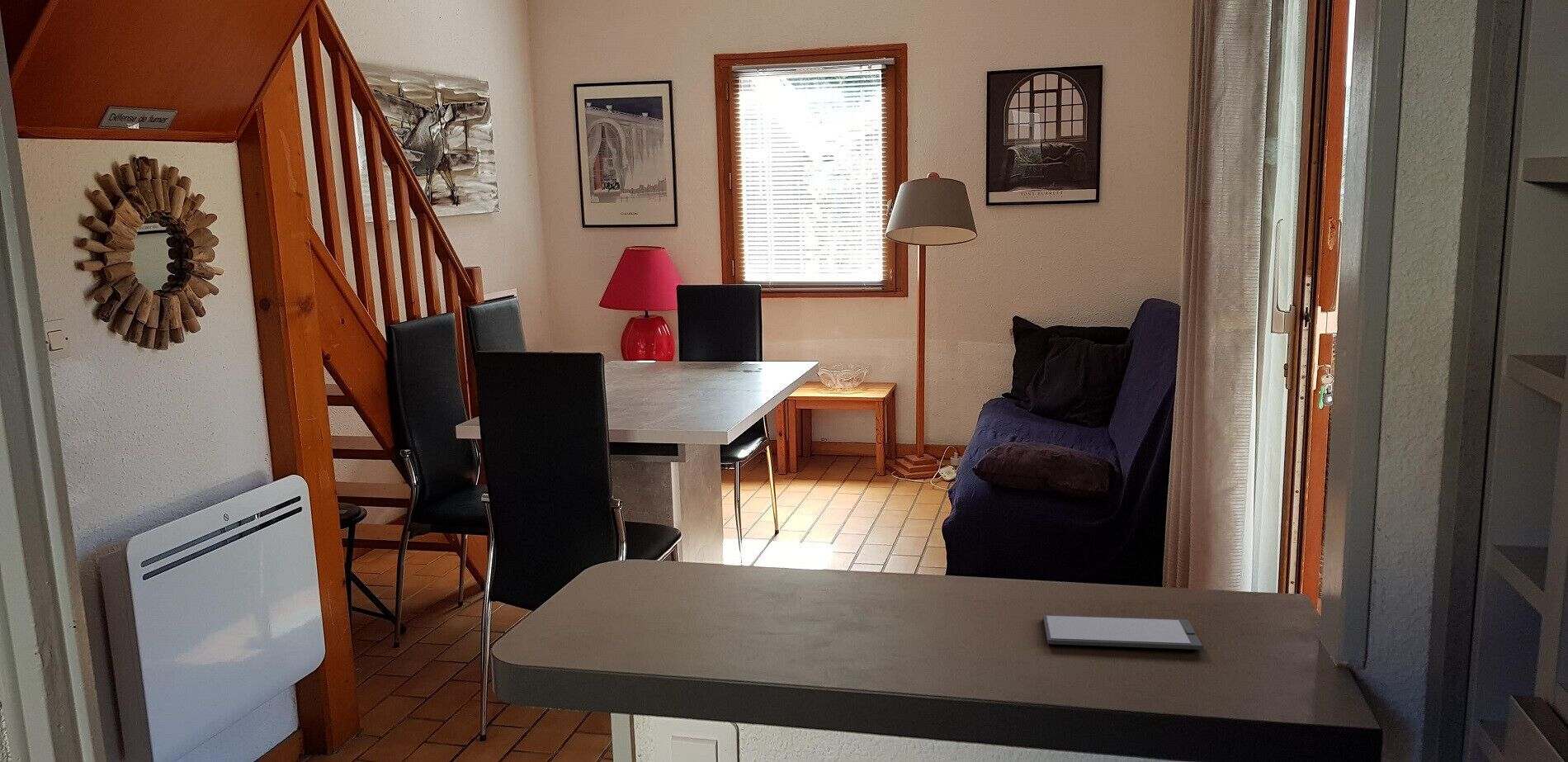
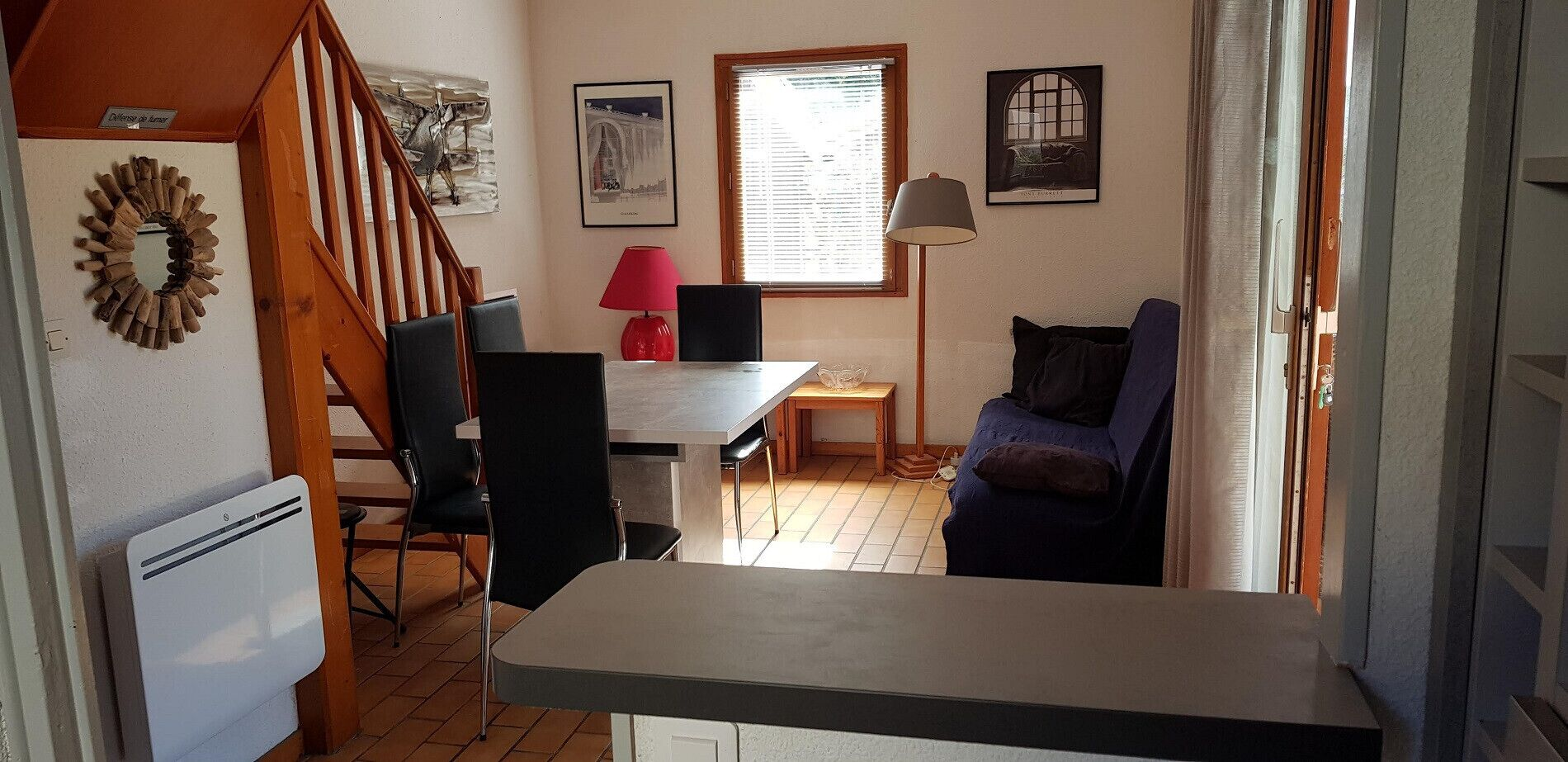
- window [1041,614,1203,651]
